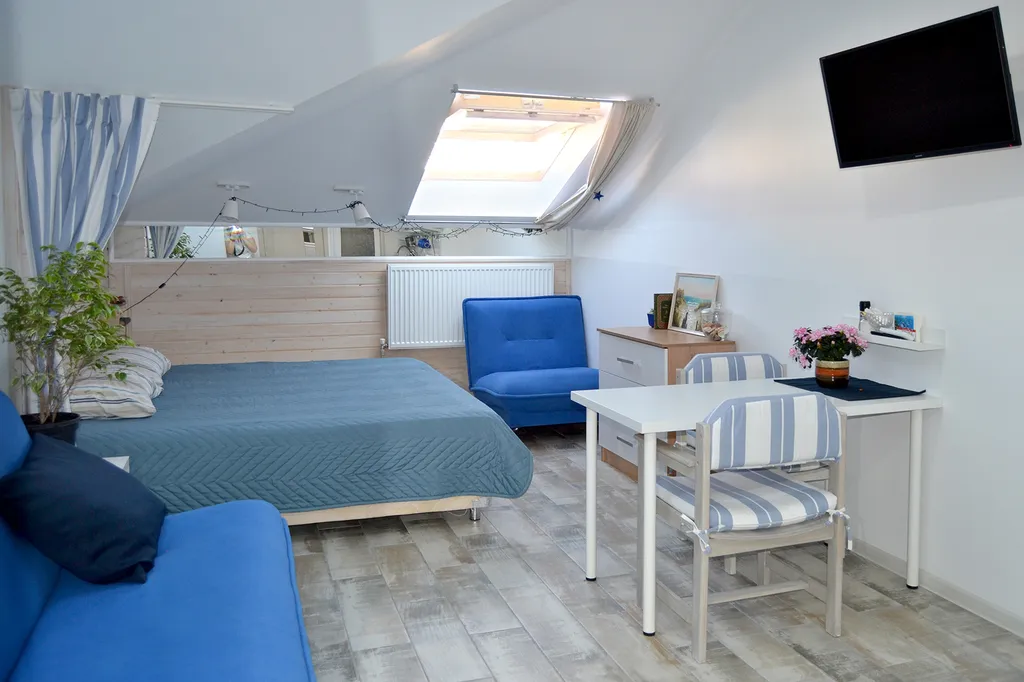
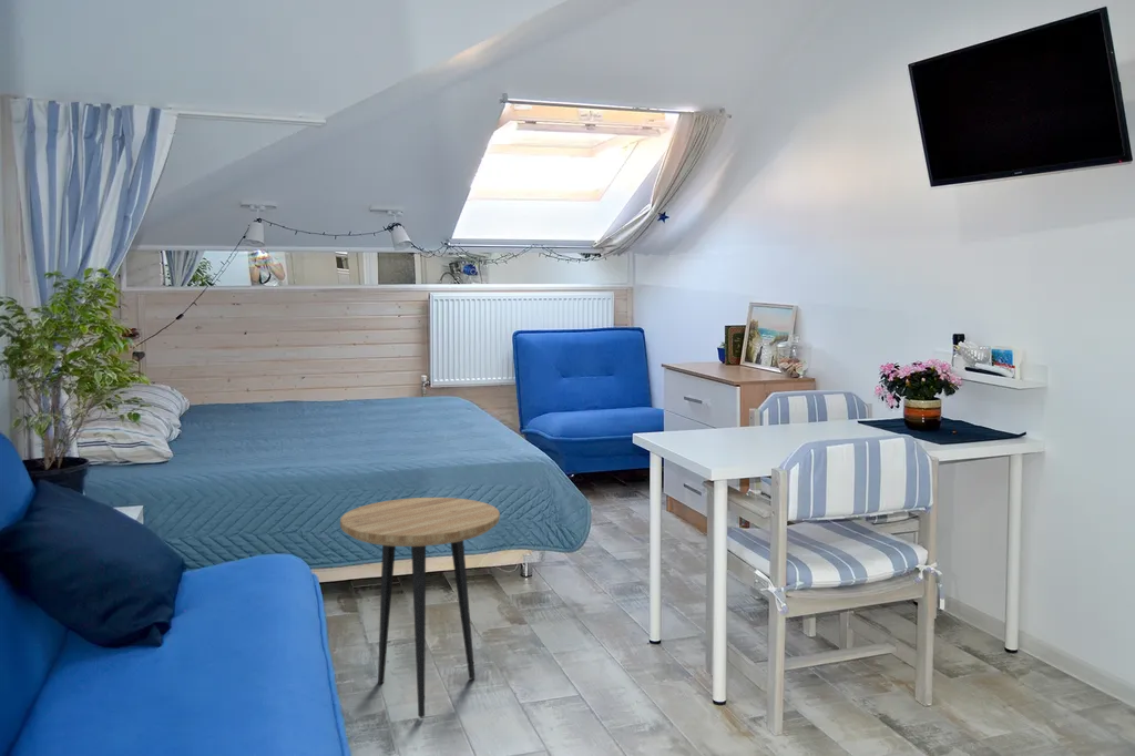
+ side table [339,497,501,719]
